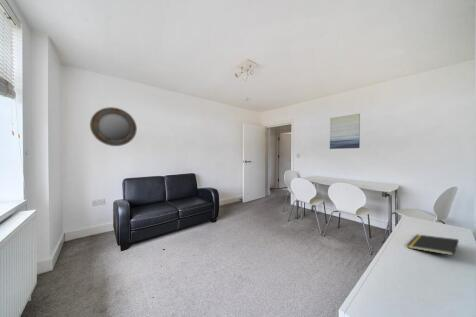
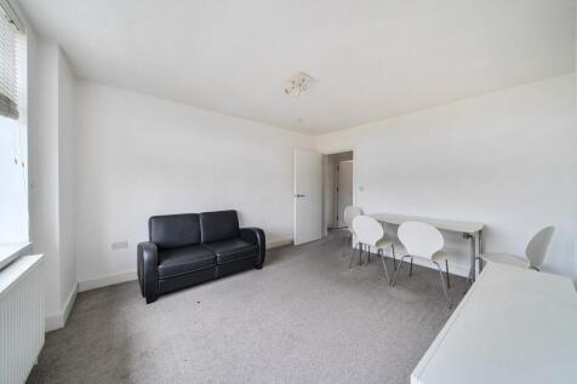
- home mirror [89,106,138,147]
- notepad [406,234,460,256]
- wall art [329,113,361,150]
